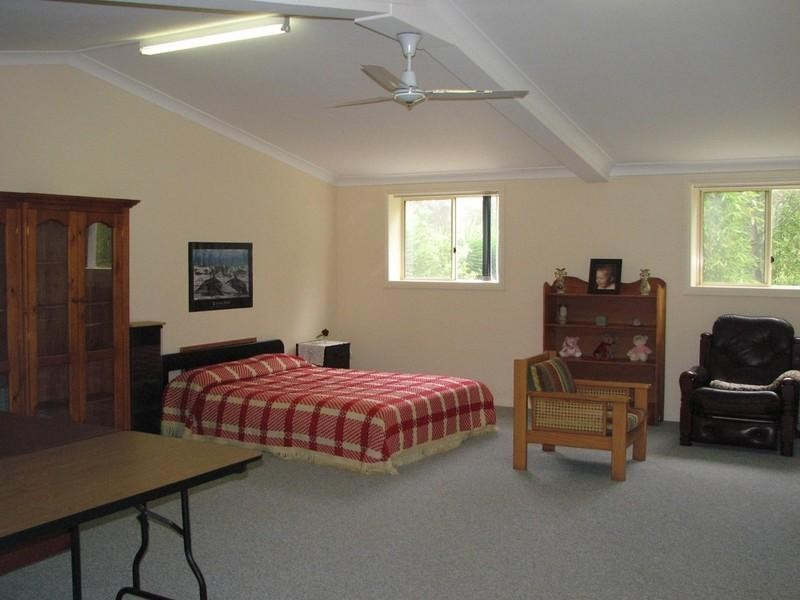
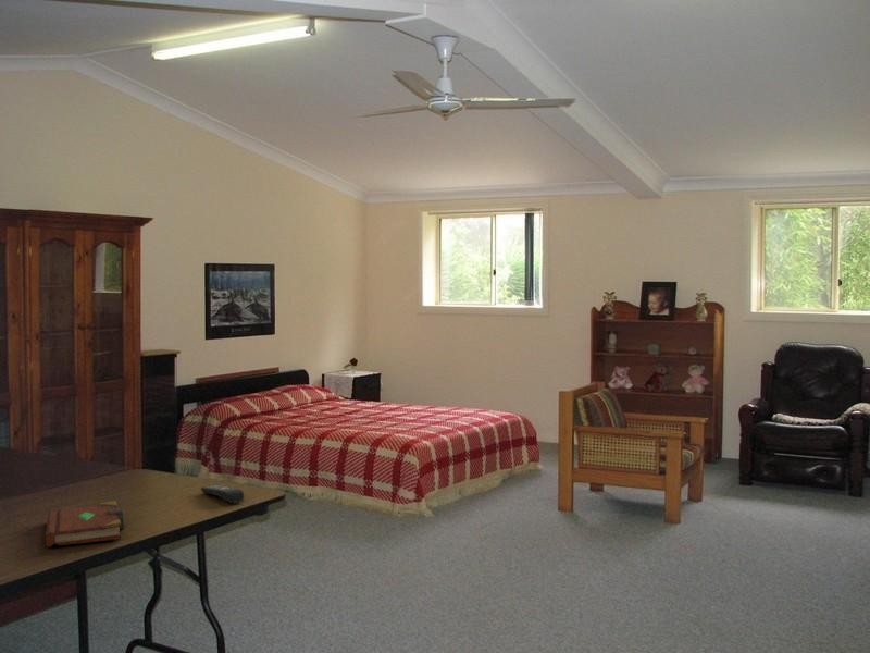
+ remote control [200,484,245,504]
+ book [44,500,126,549]
